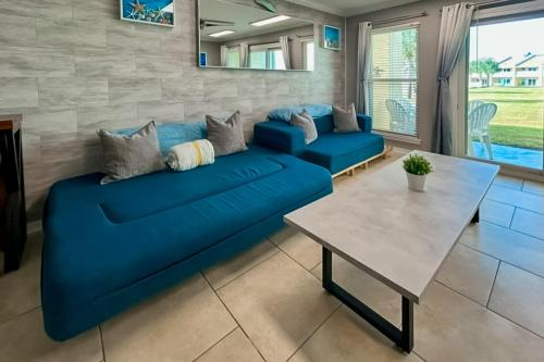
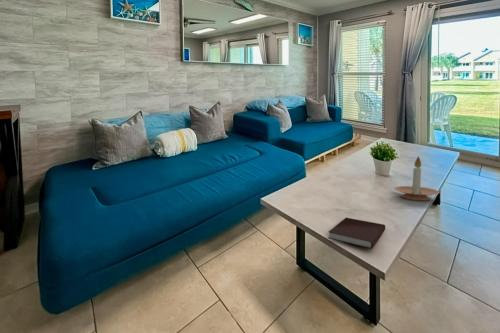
+ notebook [328,217,386,250]
+ candle holder [393,155,441,201]
